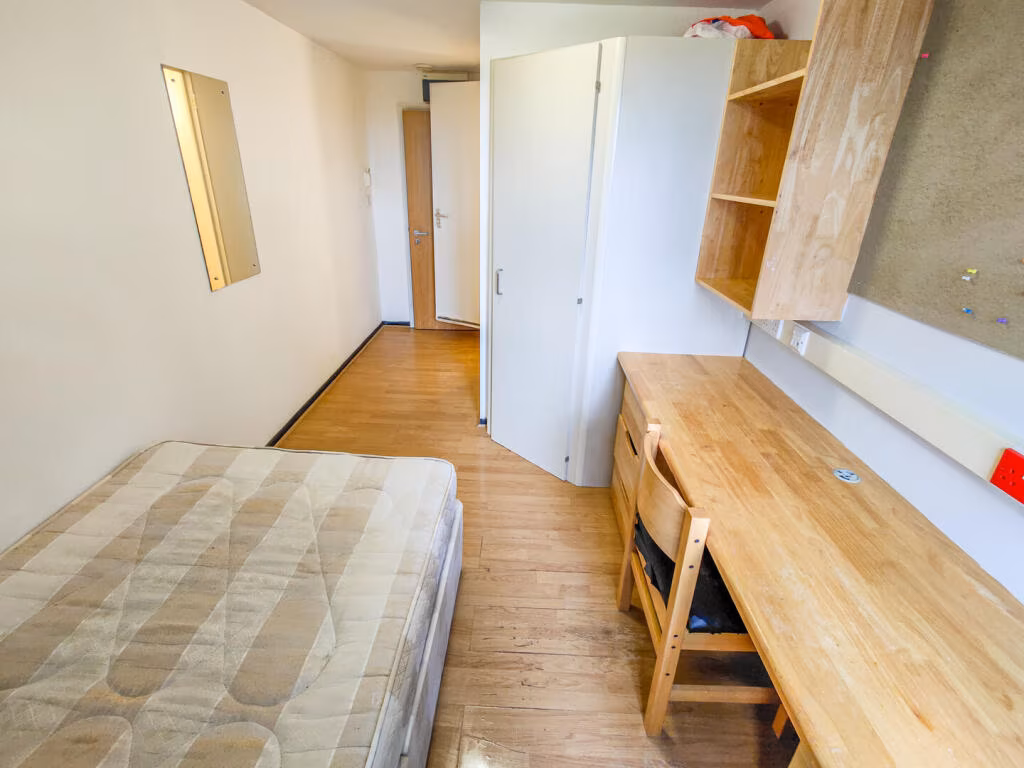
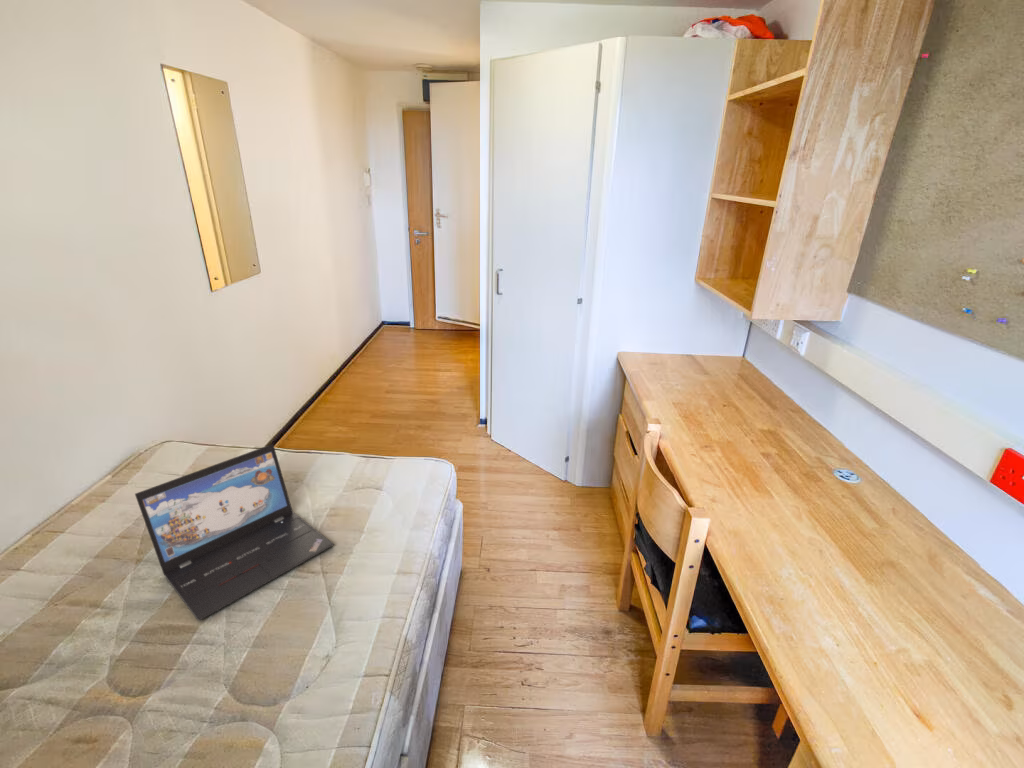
+ laptop [134,443,335,622]
